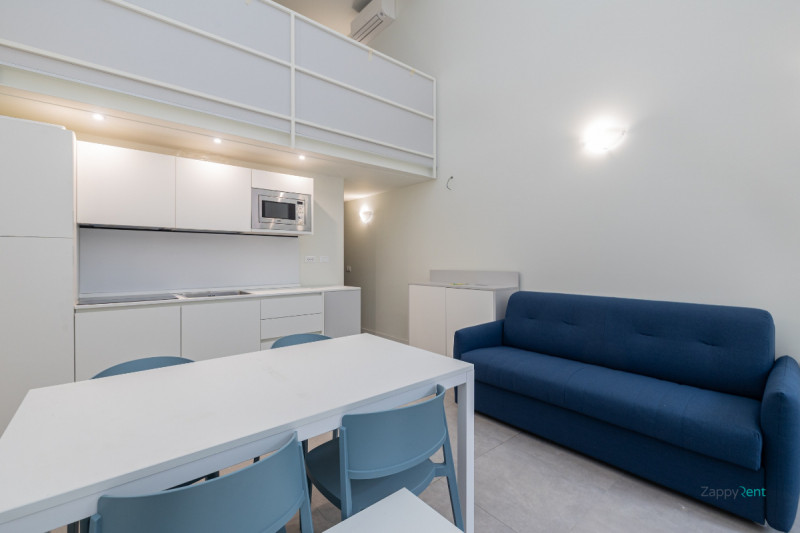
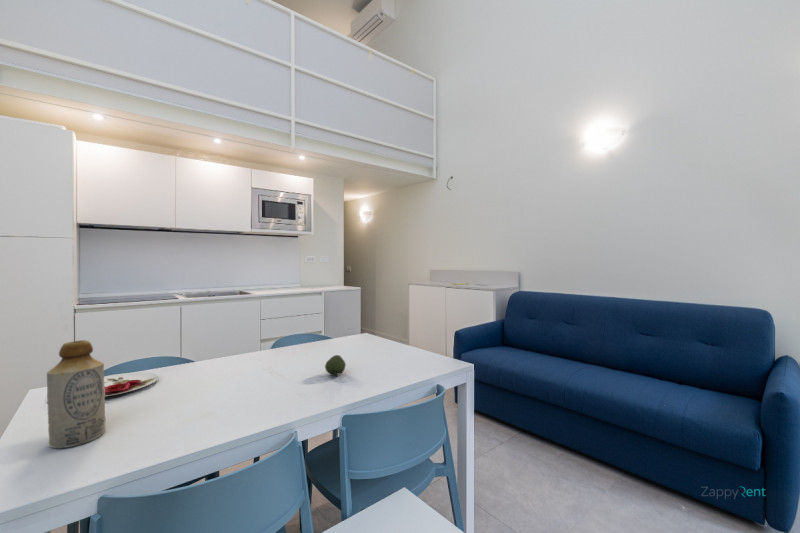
+ plate [104,371,159,398]
+ bottle [46,339,107,449]
+ fruit [324,354,347,377]
